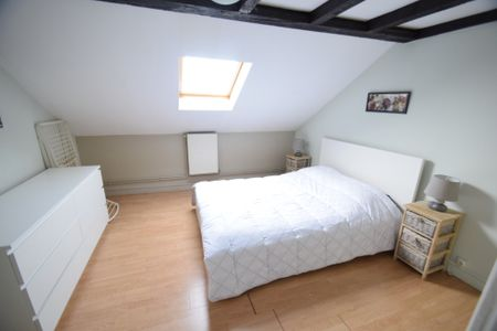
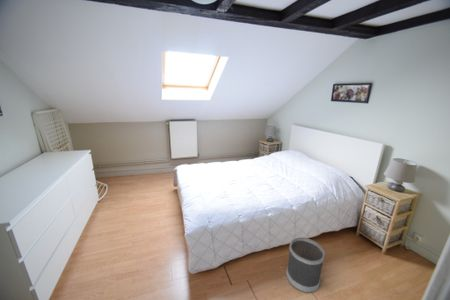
+ wastebasket [285,236,326,294]
